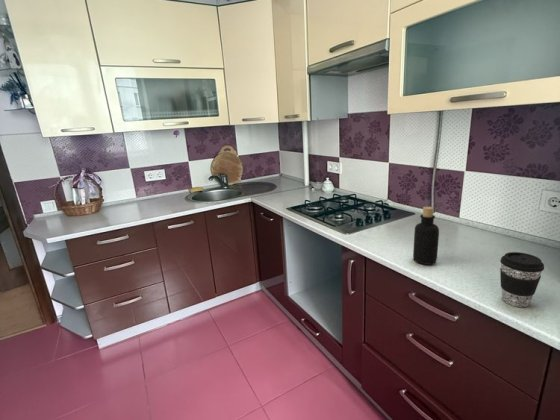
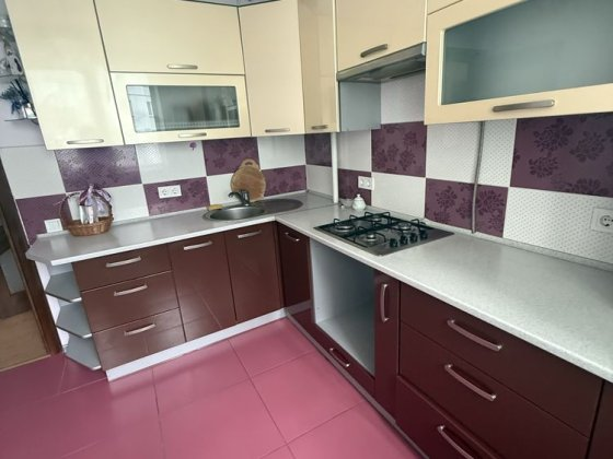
- coffee cup [499,251,545,308]
- bottle [412,206,440,266]
